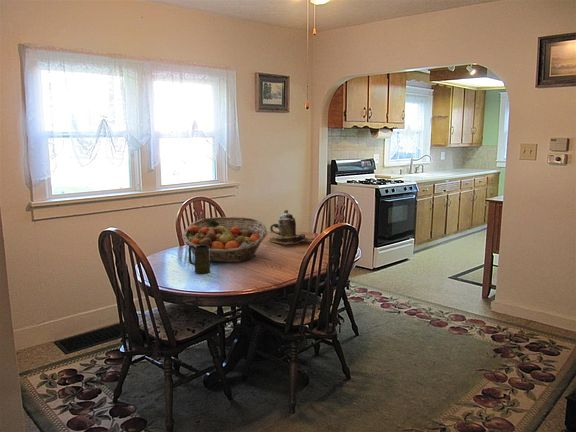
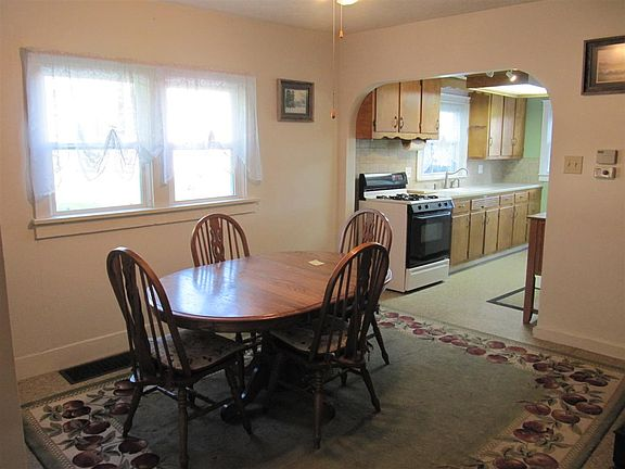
- teapot [268,209,316,246]
- fruit basket [181,216,268,263]
- mug [187,245,211,275]
